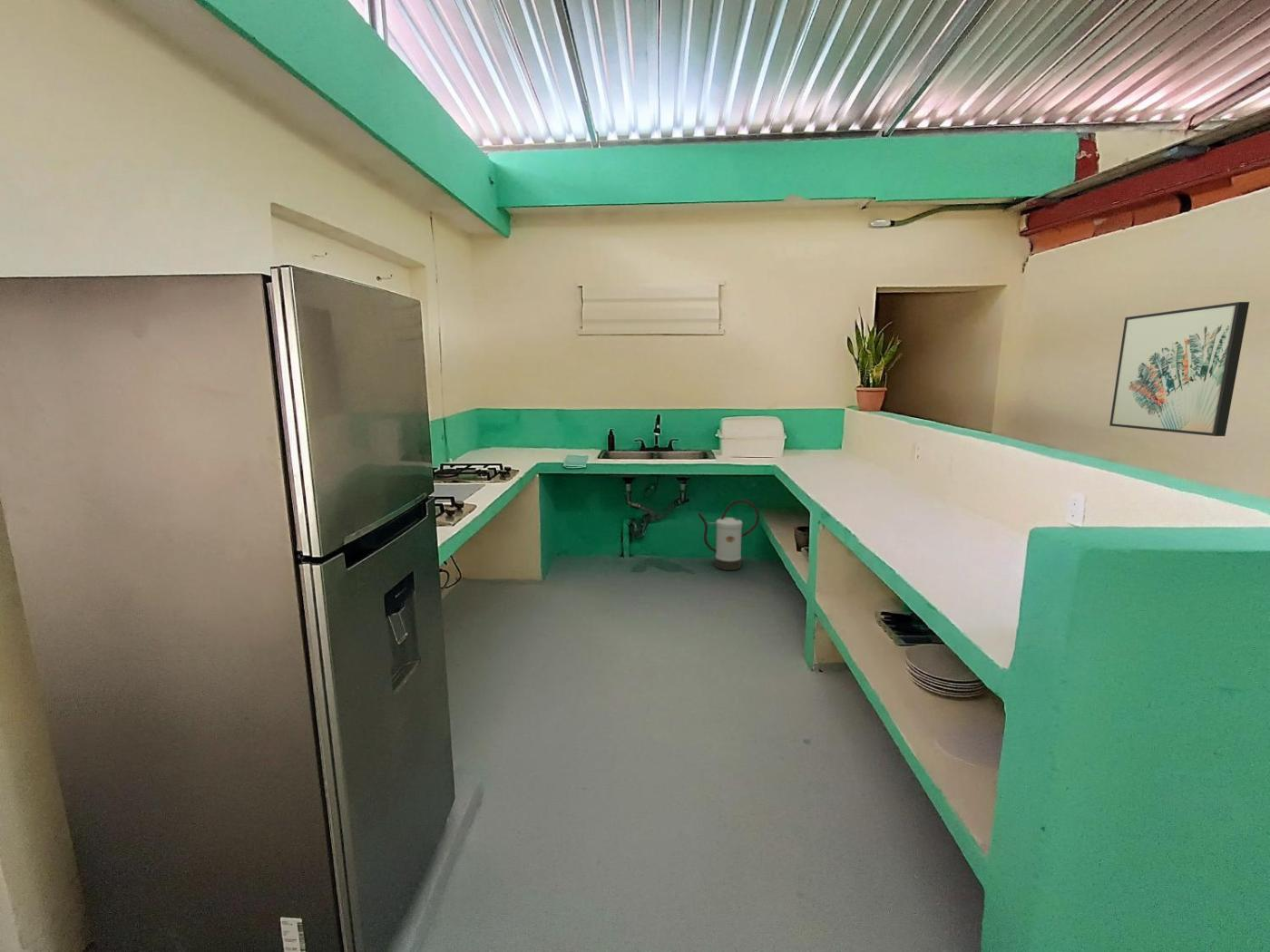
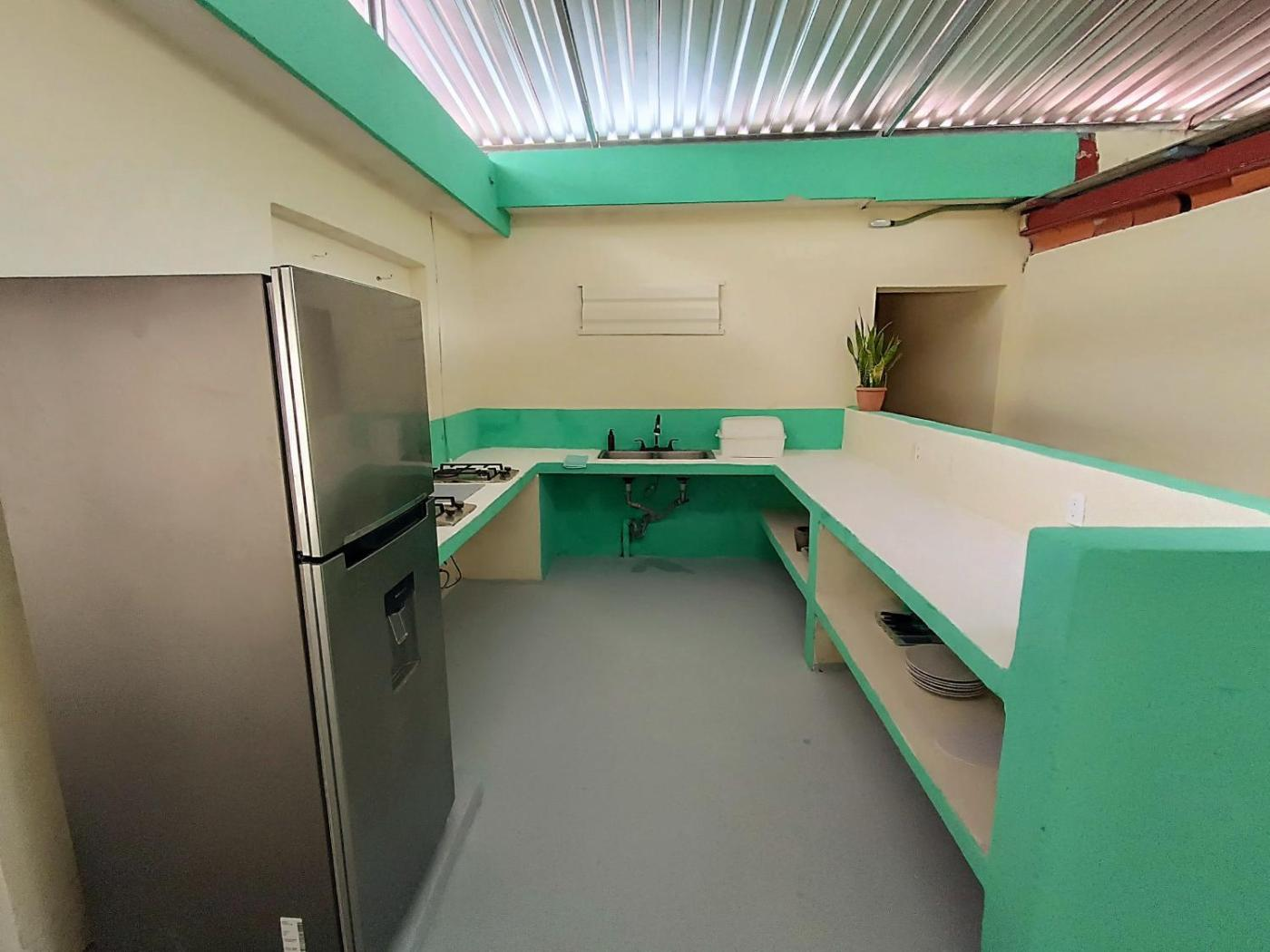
- watering can [697,499,760,571]
- wall art [1109,301,1250,437]
